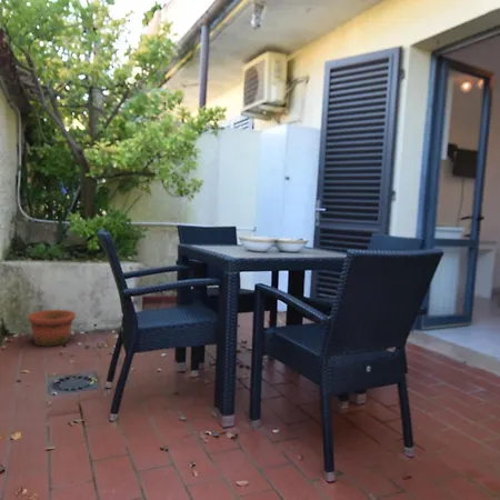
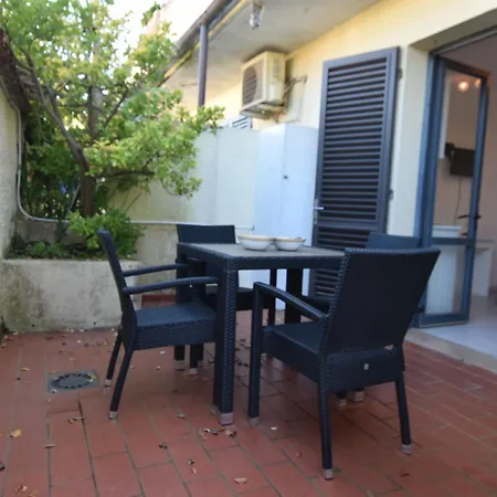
- pot [27,309,77,348]
